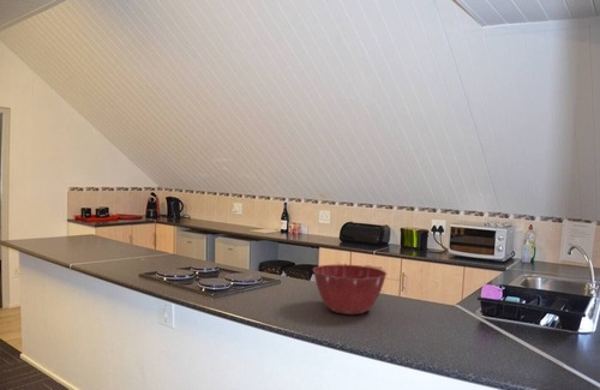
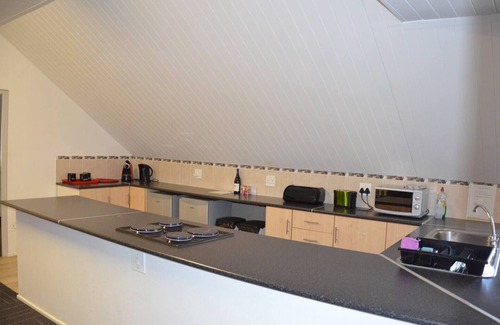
- mixing bowl [312,263,388,316]
